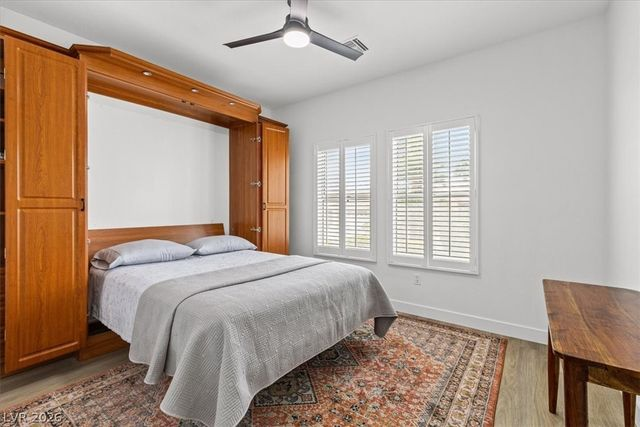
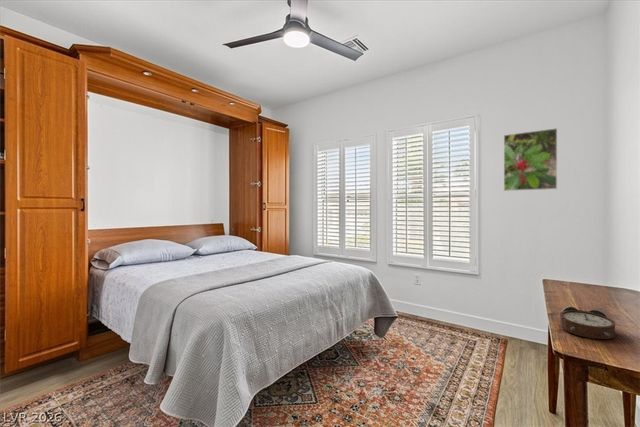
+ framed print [503,127,558,192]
+ alarm clock [559,305,616,340]
